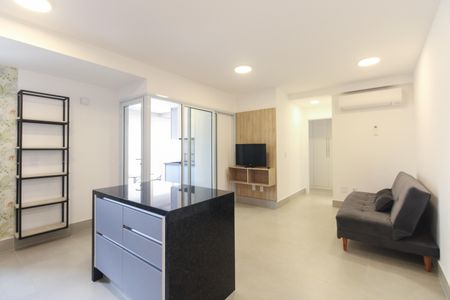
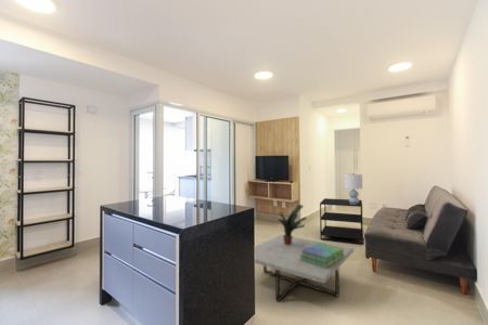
+ potted plant [271,204,308,245]
+ stack of books [299,243,345,269]
+ lamp [344,172,363,205]
+ coffee table [254,233,355,302]
+ side table [319,197,364,245]
